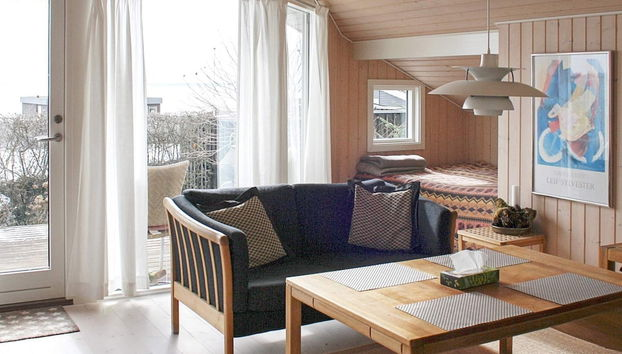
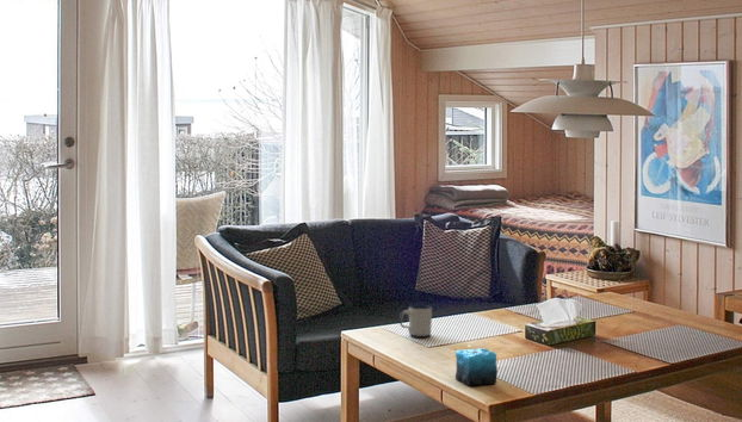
+ mug [398,304,433,339]
+ candle [455,347,499,386]
